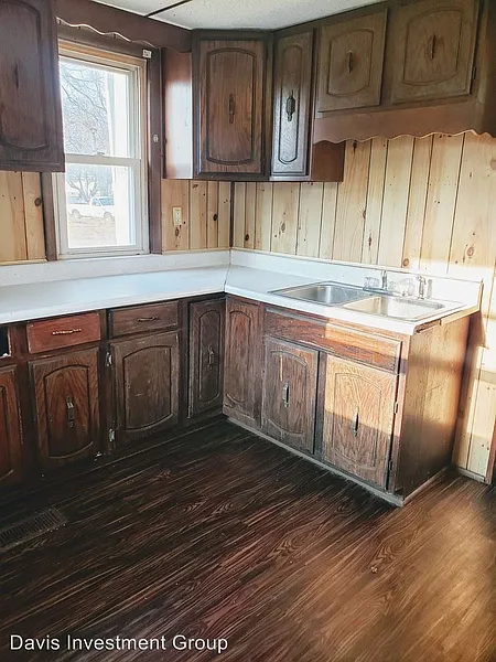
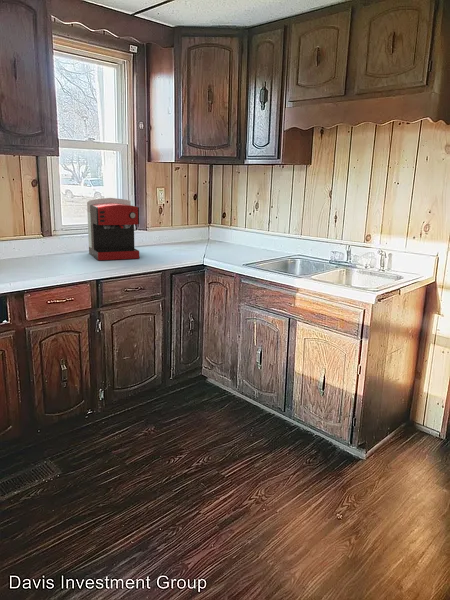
+ coffee maker [86,197,140,261]
